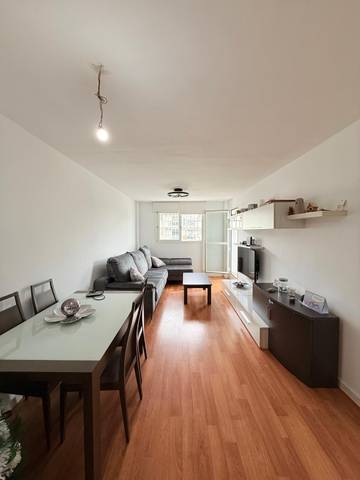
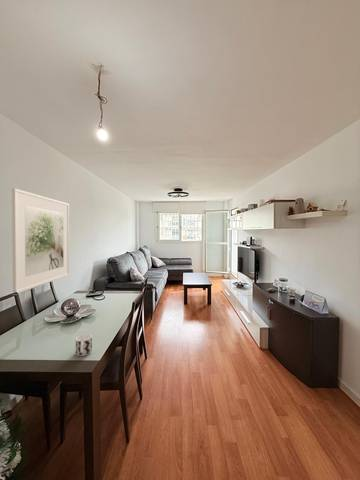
+ cup [75,333,93,357]
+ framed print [11,187,70,294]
